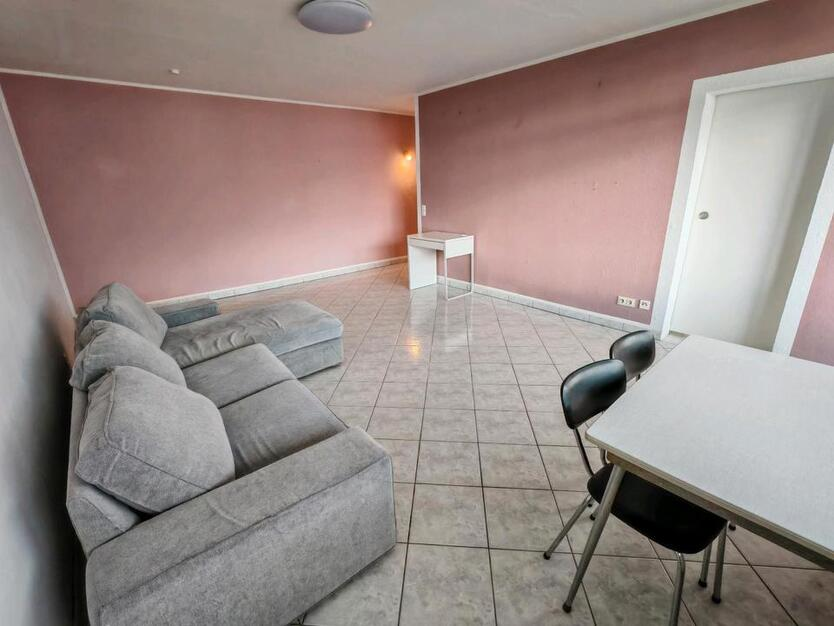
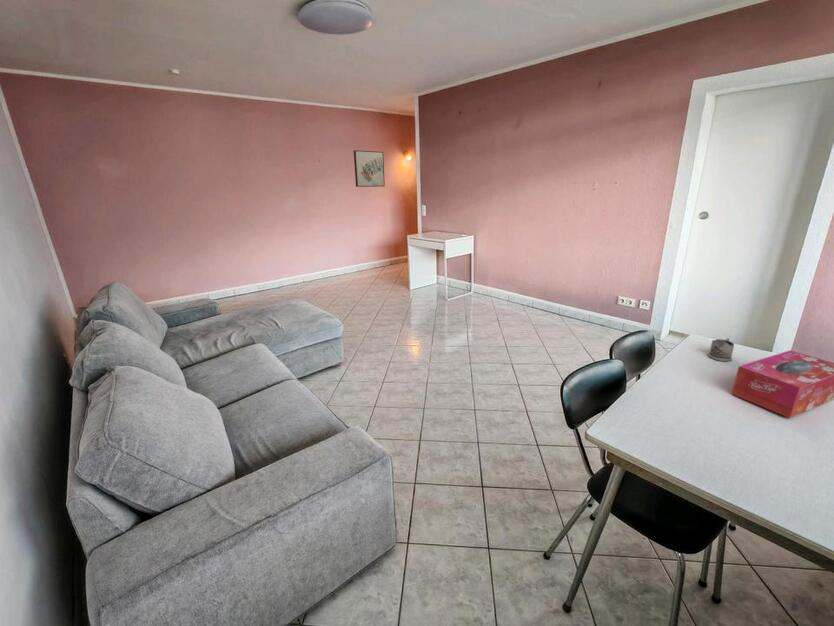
+ tissue box [730,349,834,419]
+ tea glass holder [707,337,735,362]
+ wall art [353,149,386,188]
